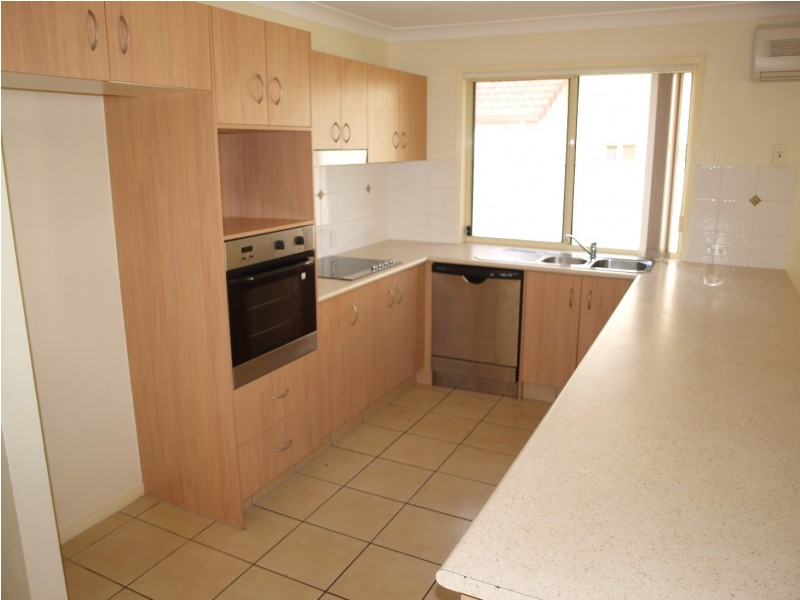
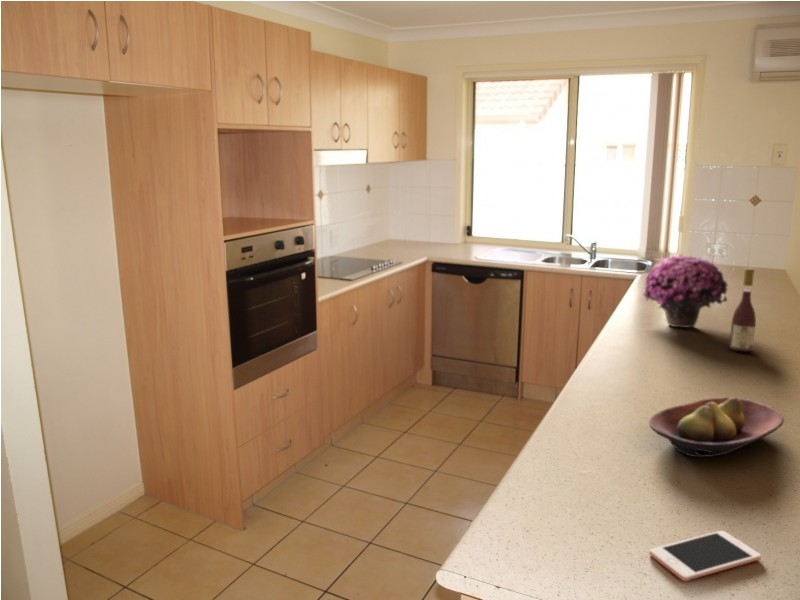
+ fruit bowl [648,396,785,458]
+ cell phone [648,530,762,582]
+ wine bottle [728,267,757,352]
+ flower [642,254,728,328]
